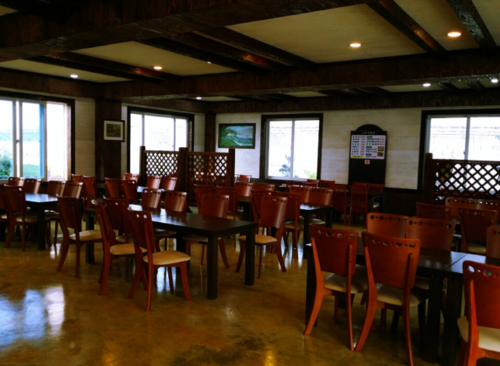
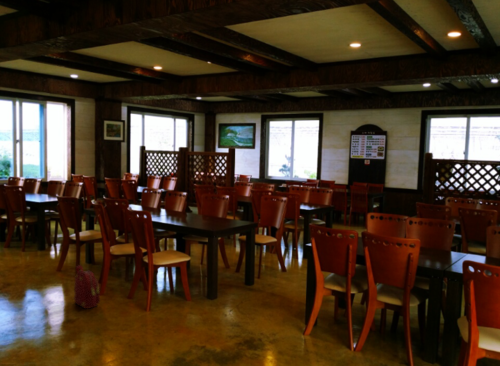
+ backpack [72,264,101,310]
